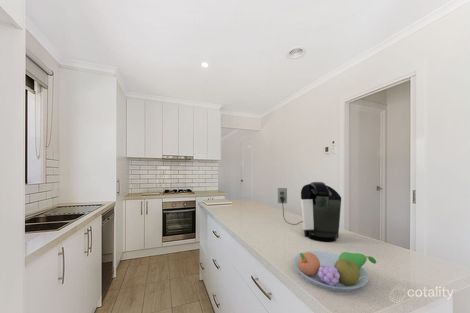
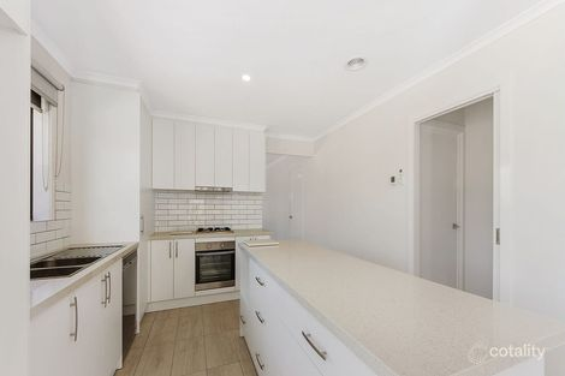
- coffee maker [277,181,342,243]
- fruit bowl [292,250,377,292]
